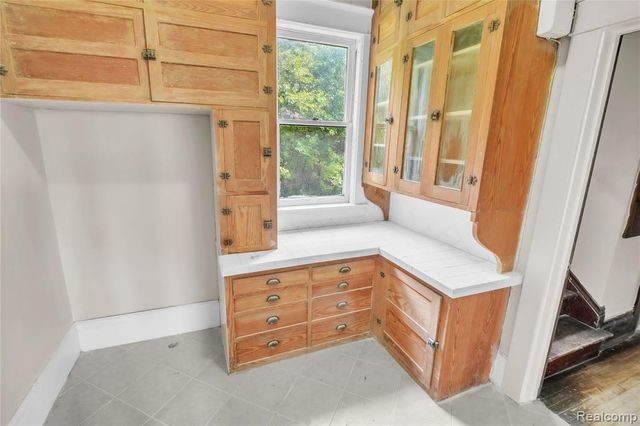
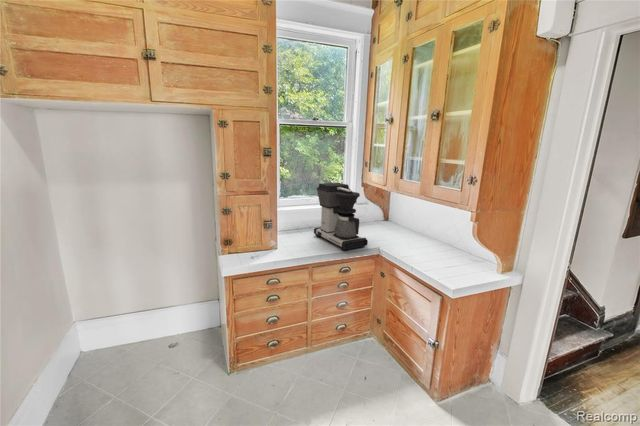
+ coffee maker [313,182,369,251]
